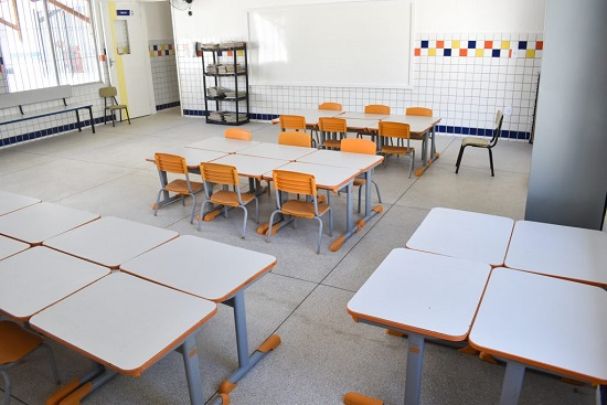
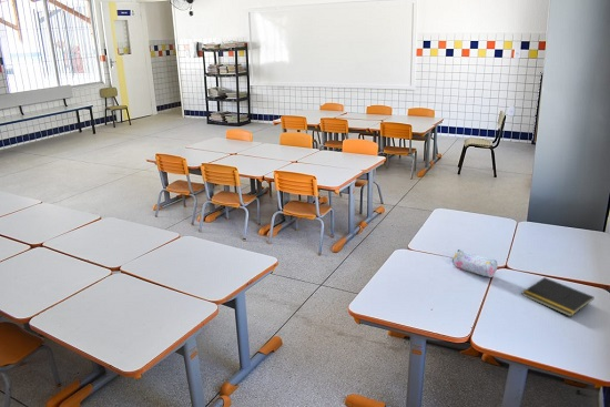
+ notepad [521,276,594,317]
+ pencil case [451,248,499,278]
